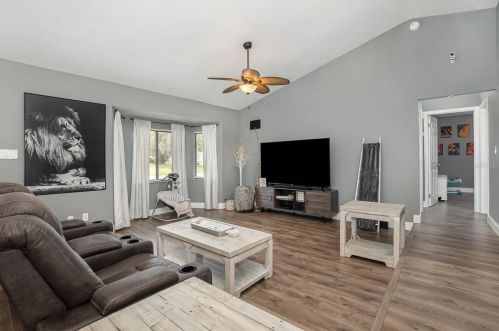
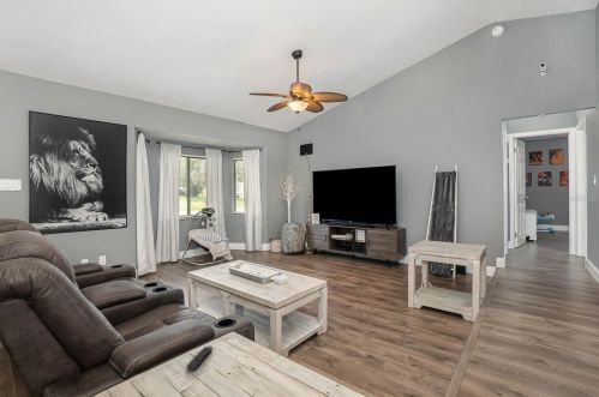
+ remote control [185,344,214,371]
